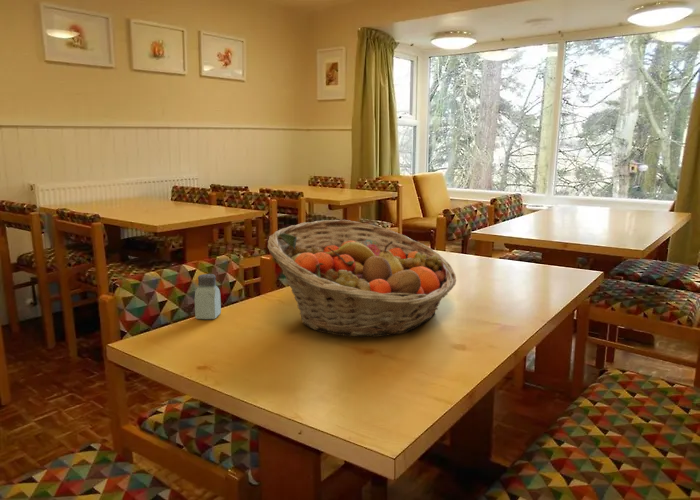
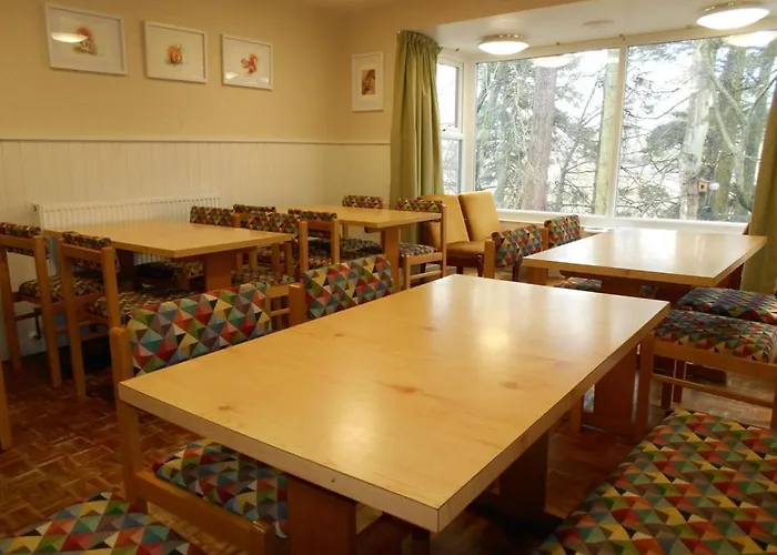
- fruit basket [267,219,457,338]
- saltshaker [194,273,222,320]
